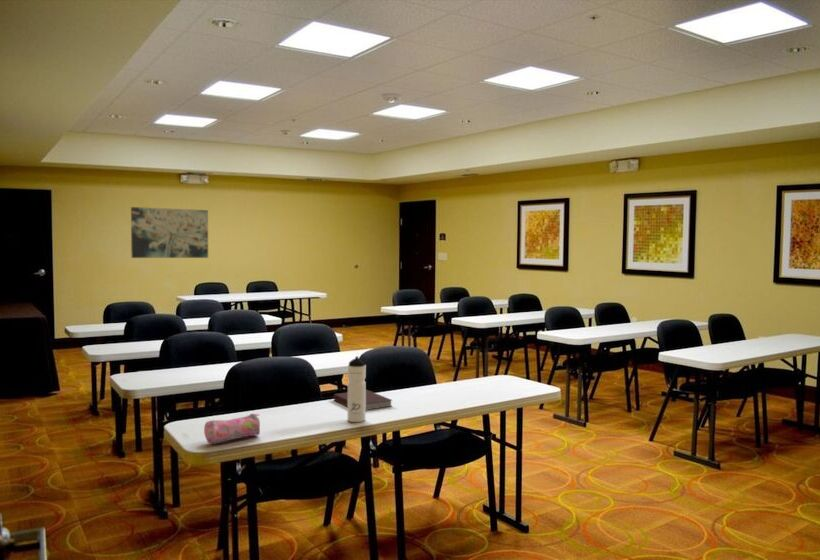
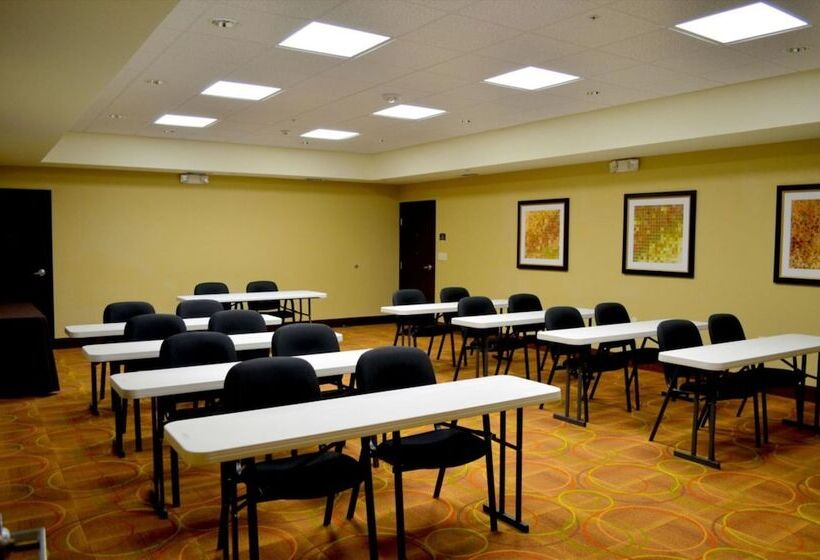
- notebook [333,389,393,411]
- pencil case [203,413,261,444]
- water bottle [347,355,367,423]
- wall art [130,206,209,259]
